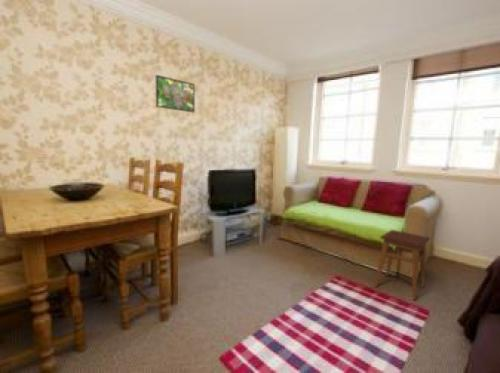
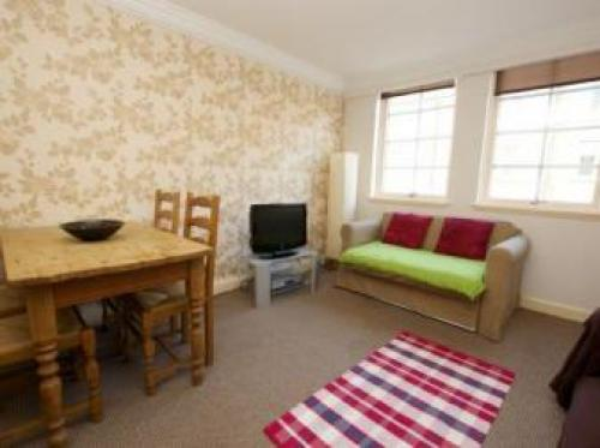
- stool [374,229,431,301]
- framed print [154,74,196,114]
